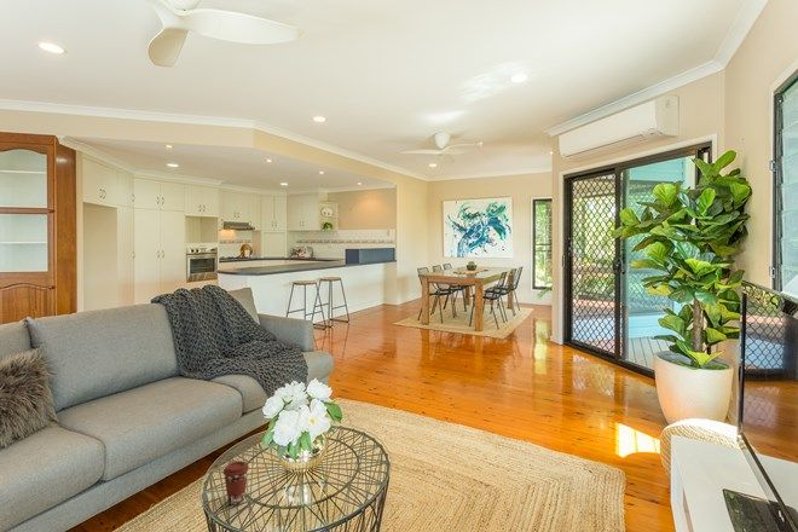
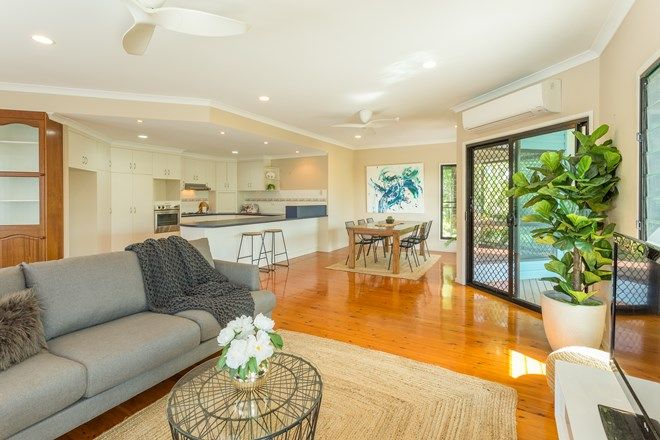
- coffee cup [222,461,250,505]
